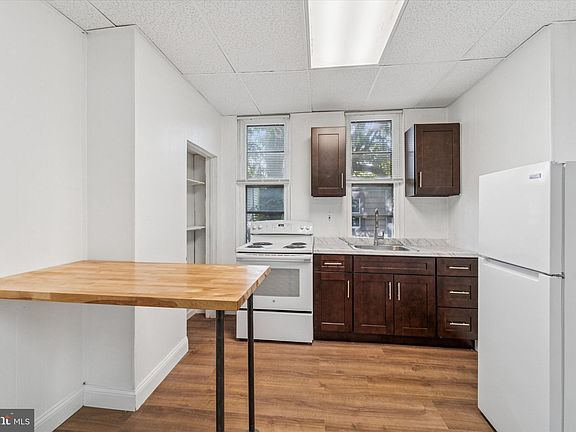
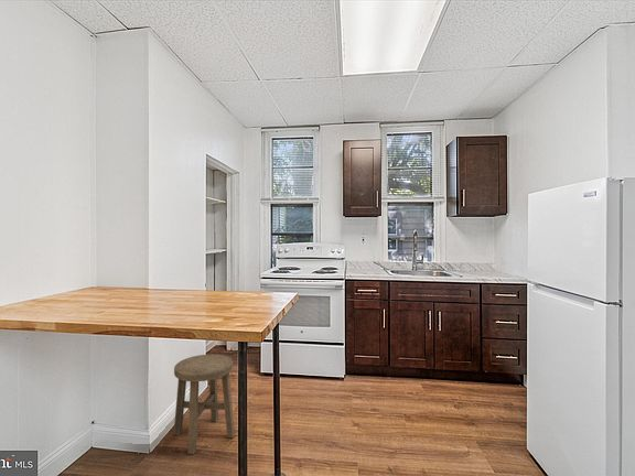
+ stool [173,353,236,455]
